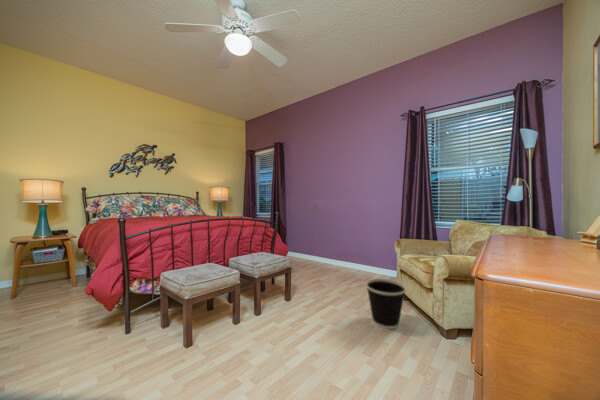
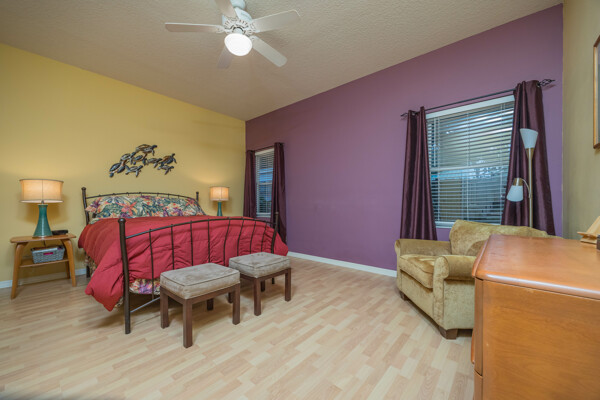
- wastebasket [365,278,407,330]
